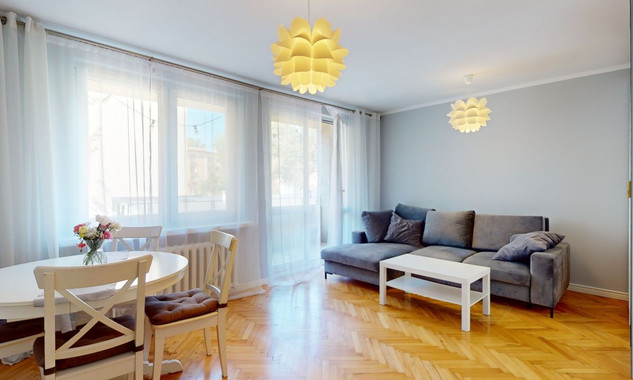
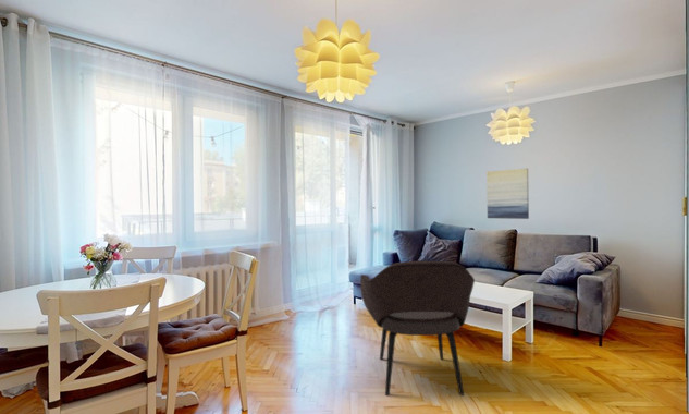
+ armchair [359,260,476,397]
+ wall art [485,168,530,220]
